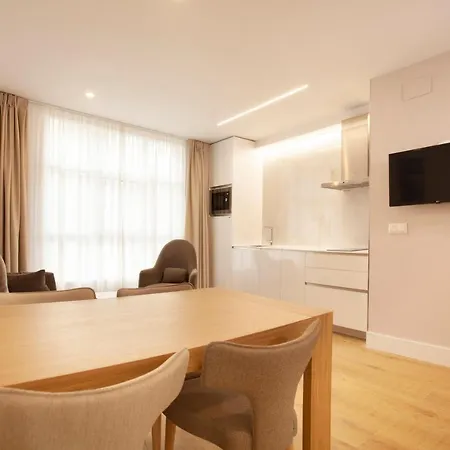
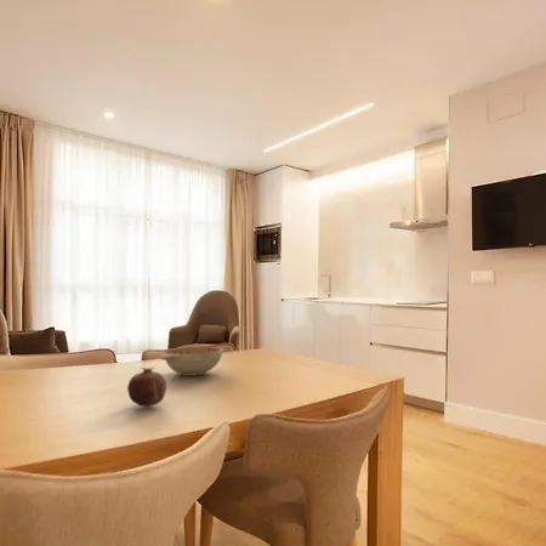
+ decorative bowl [159,346,227,377]
+ fruit [126,366,167,408]
